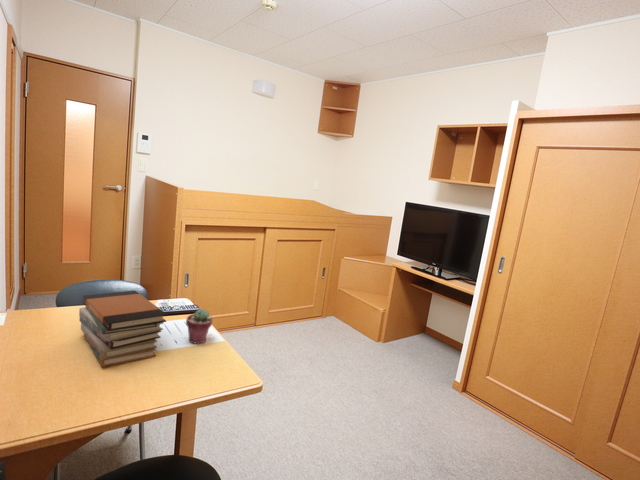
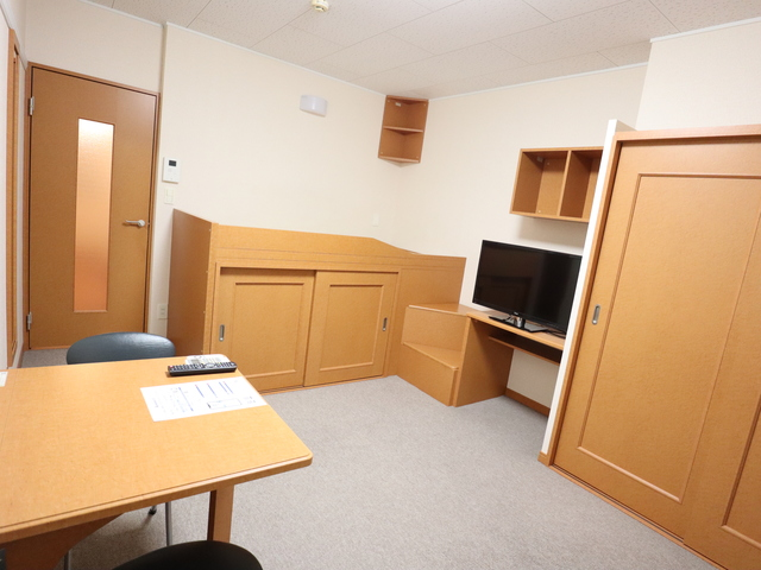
- potted succulent [185,308,214,345]
- book stack [78,289,168,368]
